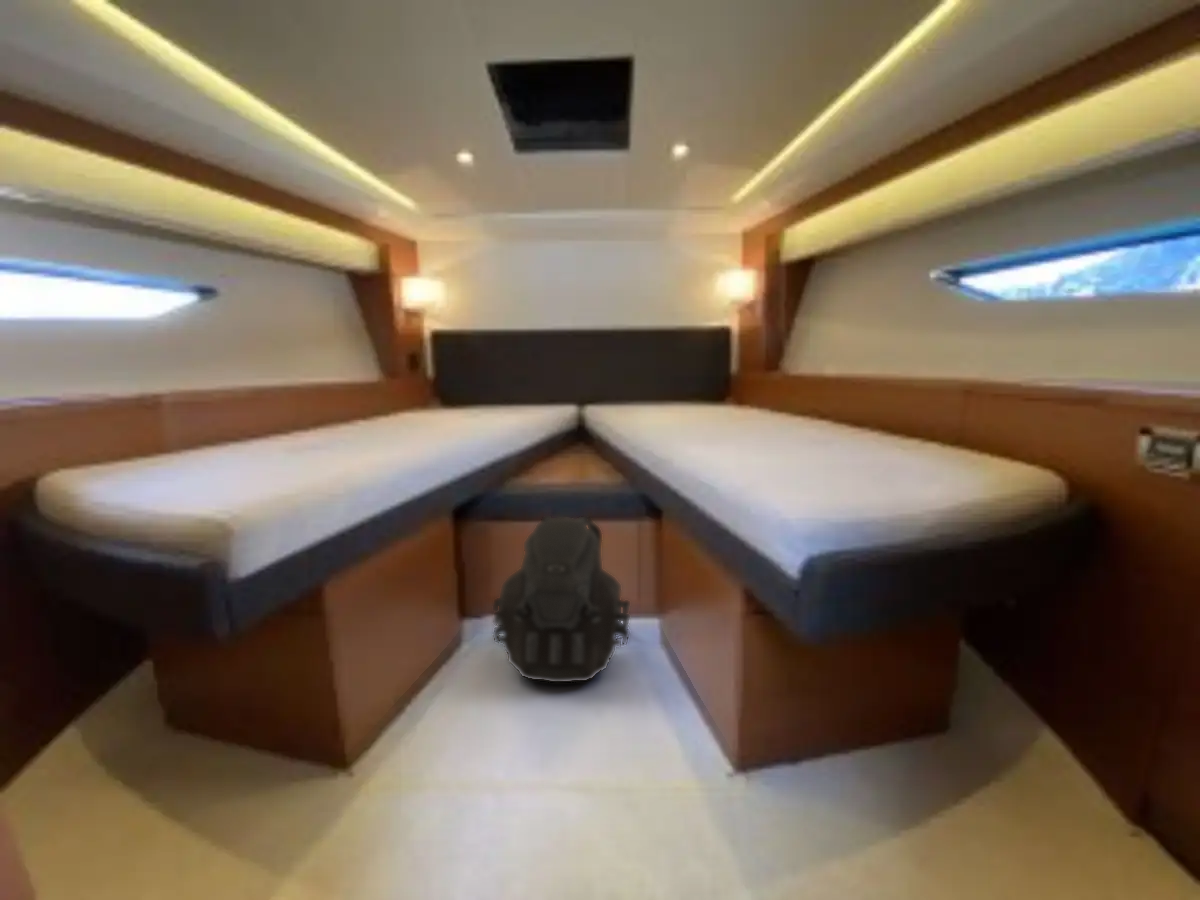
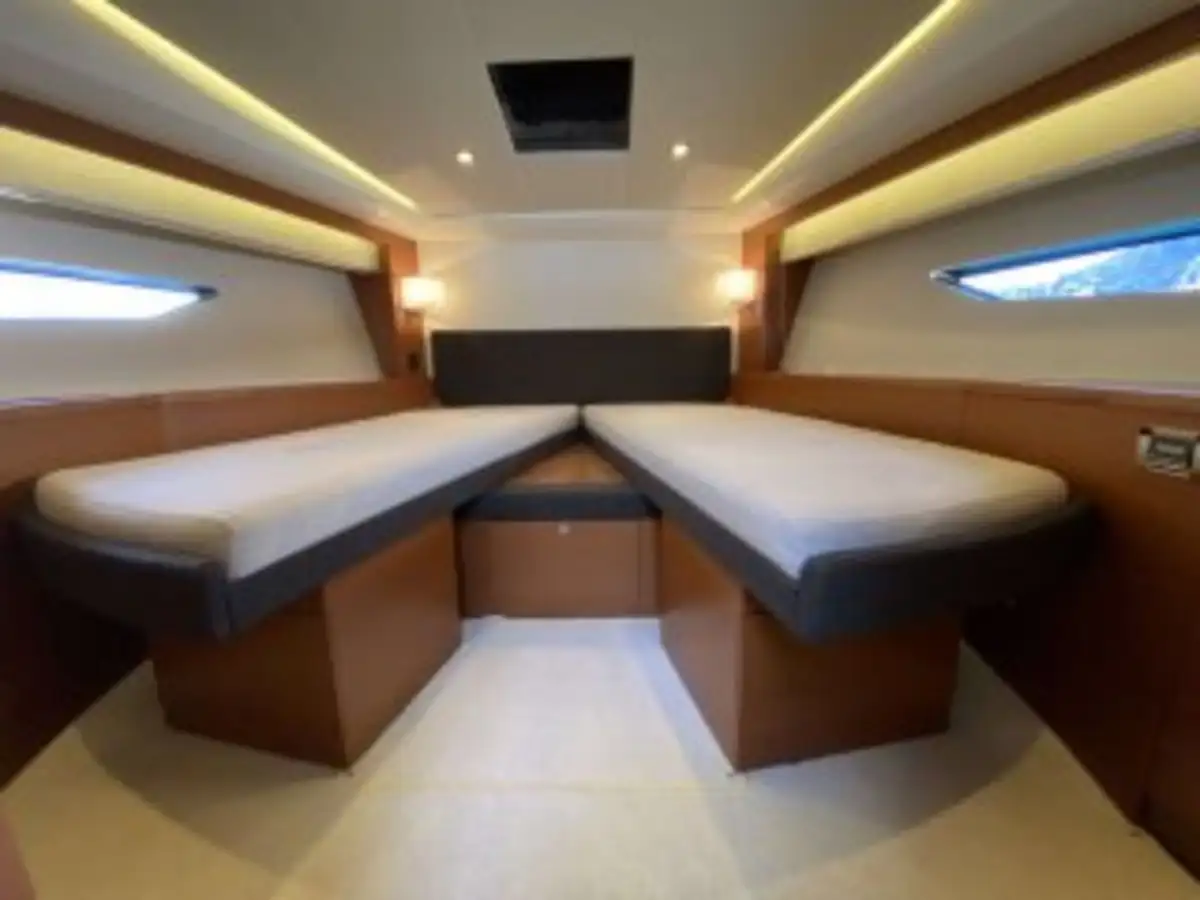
- backpack [492,514,631,683]
